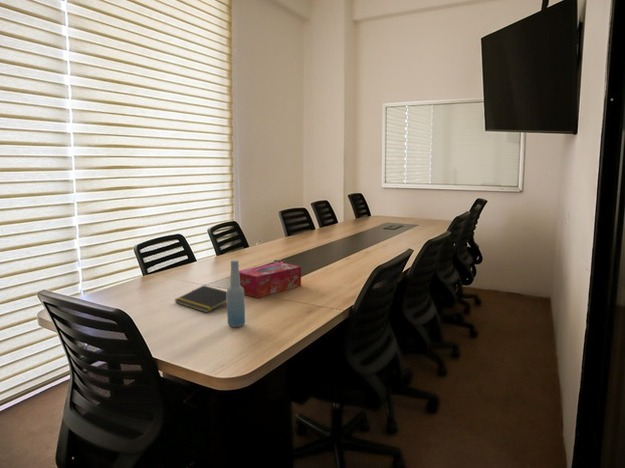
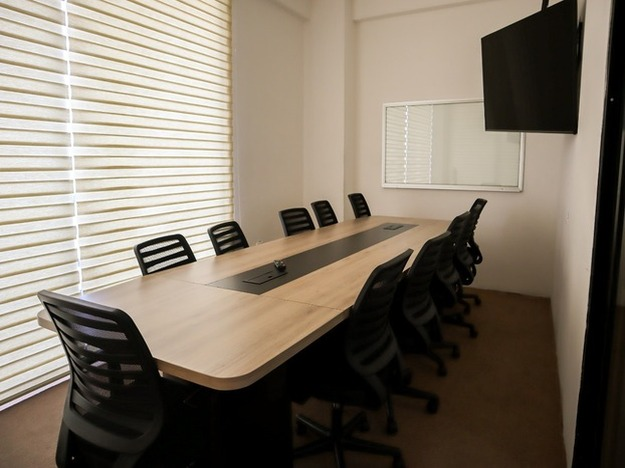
- tissue box [239,261,302,299]
- bottle [226,259,246,328]
- notepad [174,284,227,314]
